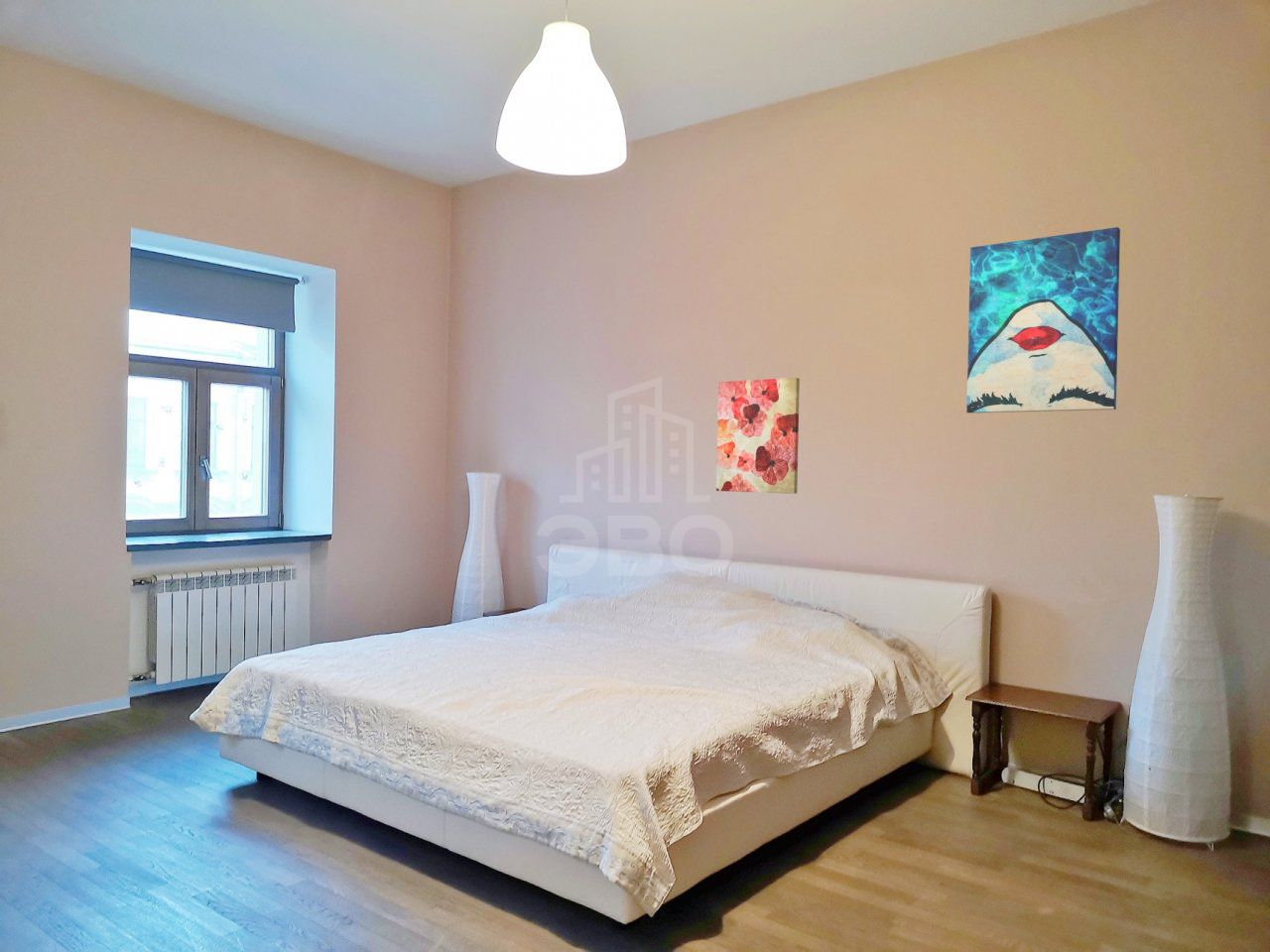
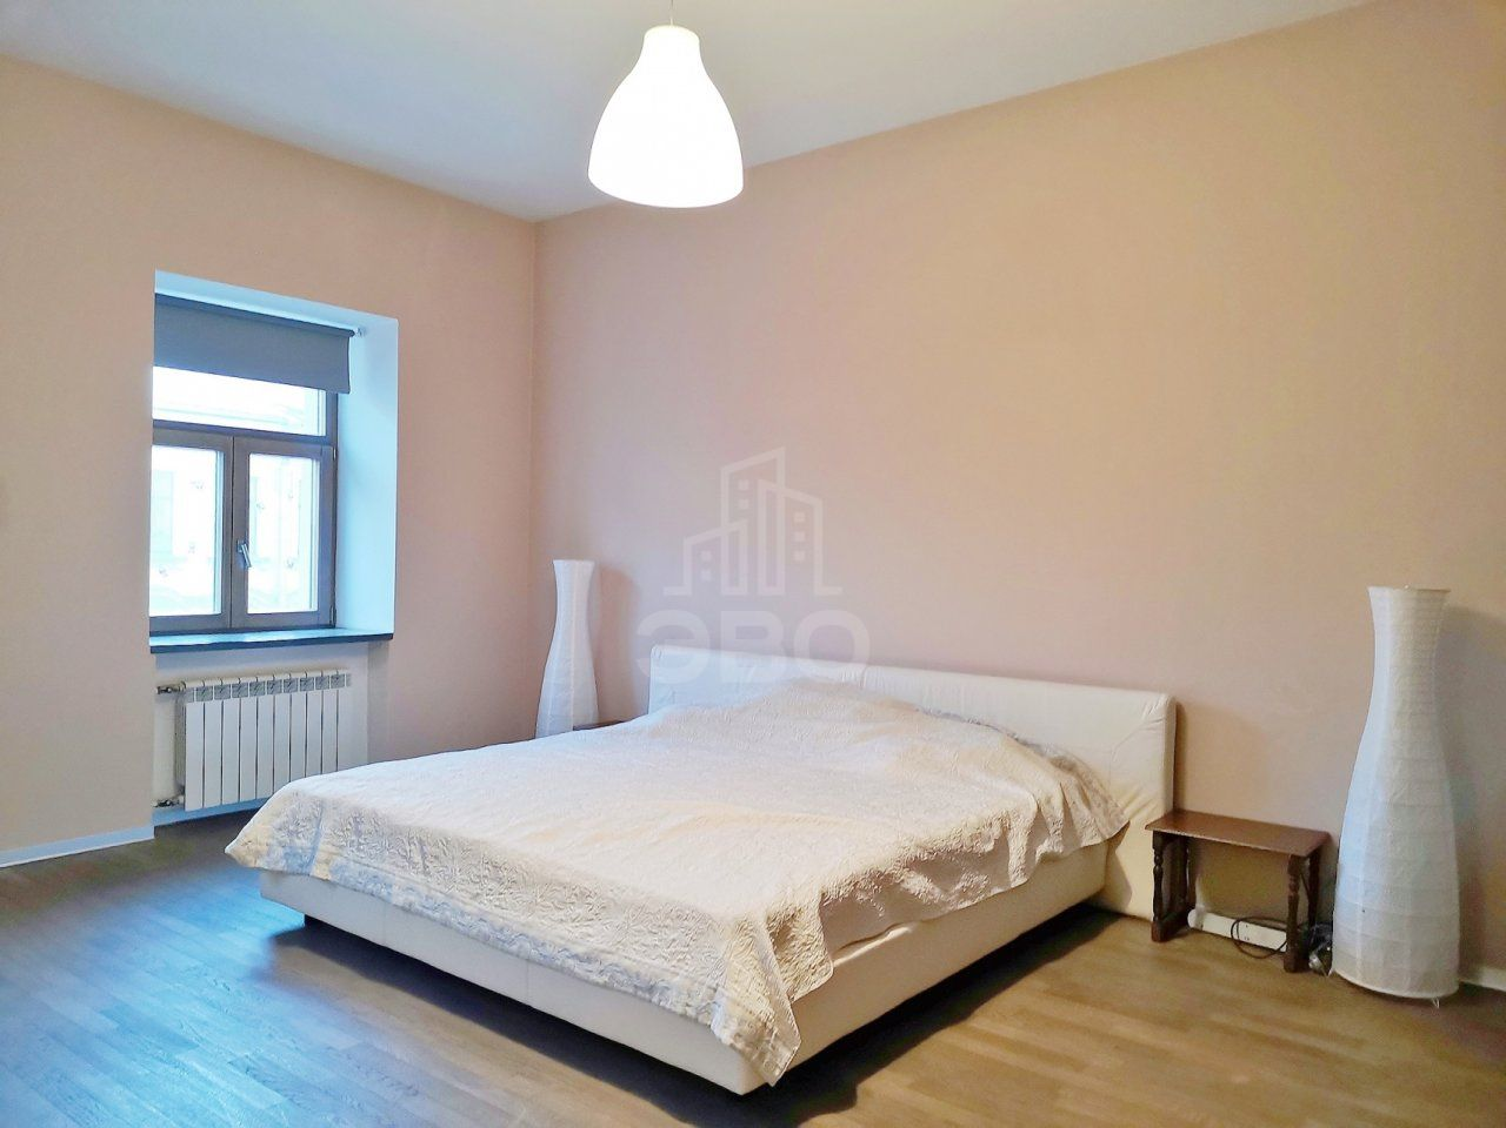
- wall art [965,226,1121,415]
- wall art [715,377,801,495]
